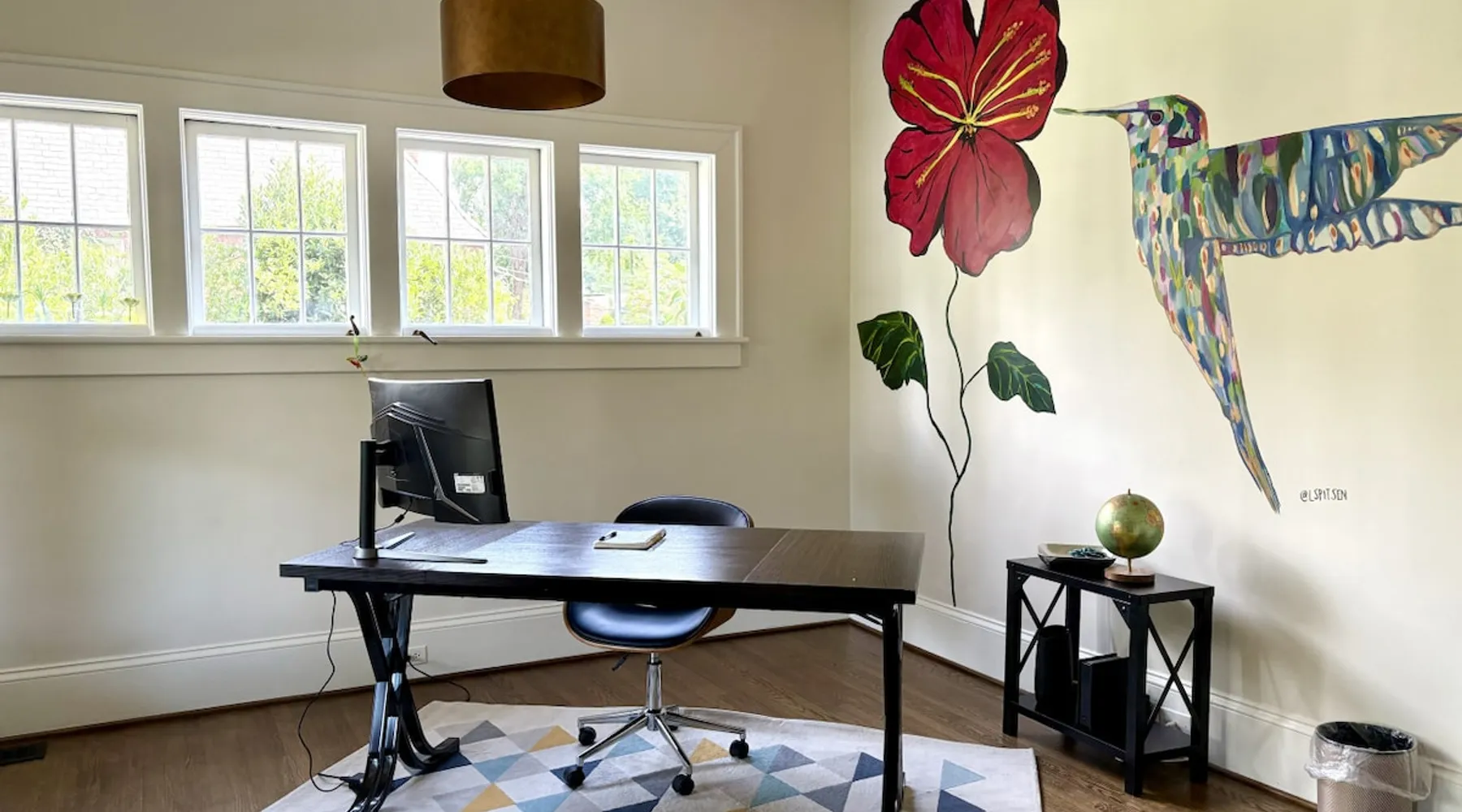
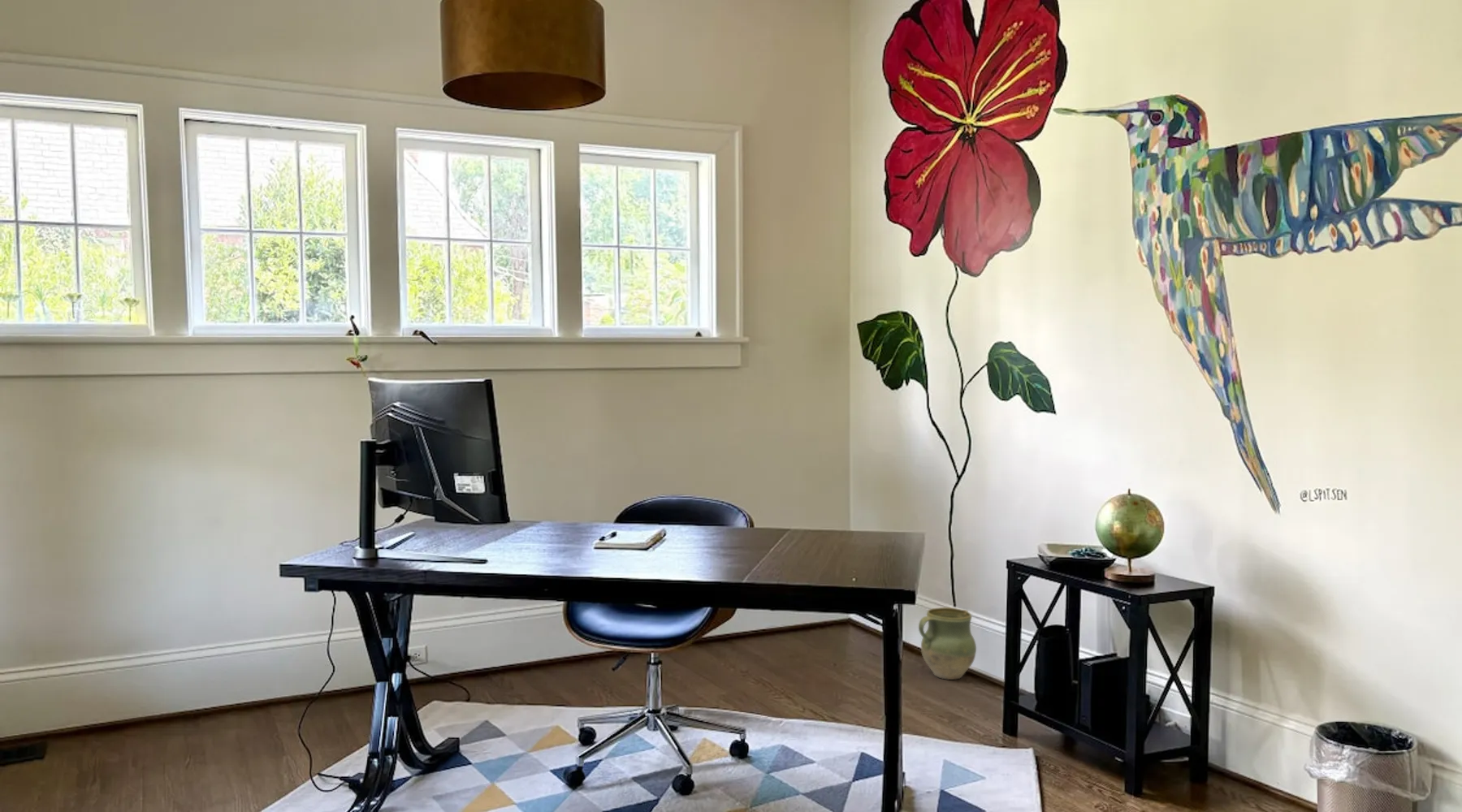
+ ceramic jug [918,607,977,680]
